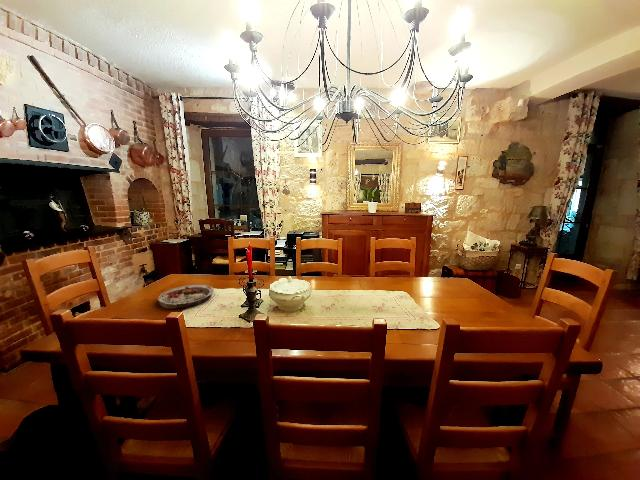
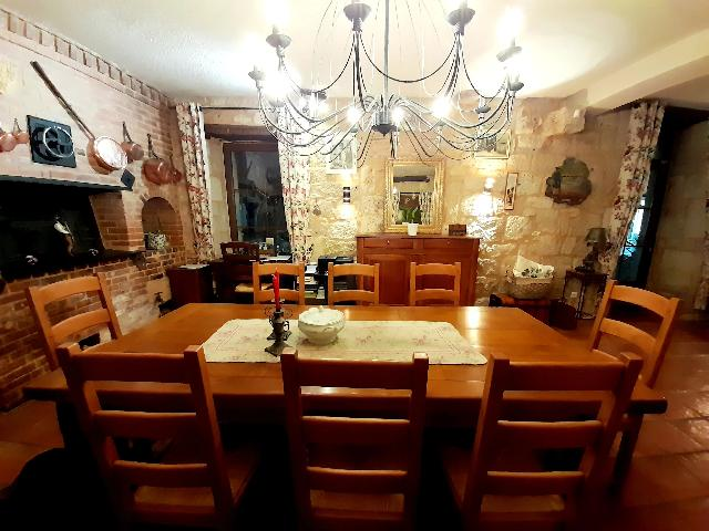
- plate [157,284,215,310]
